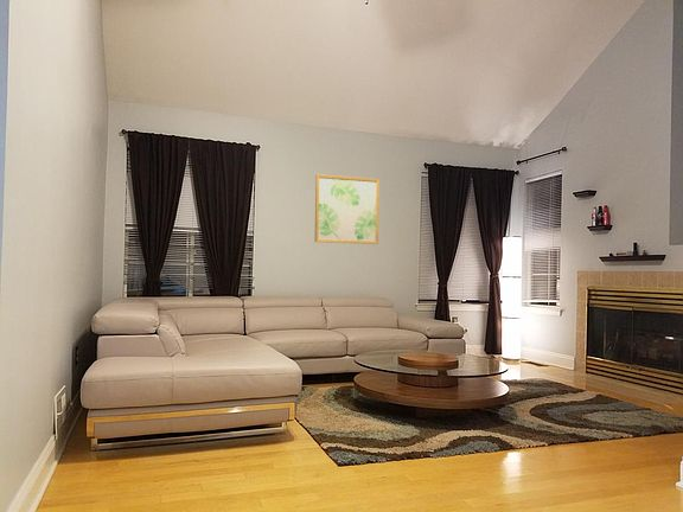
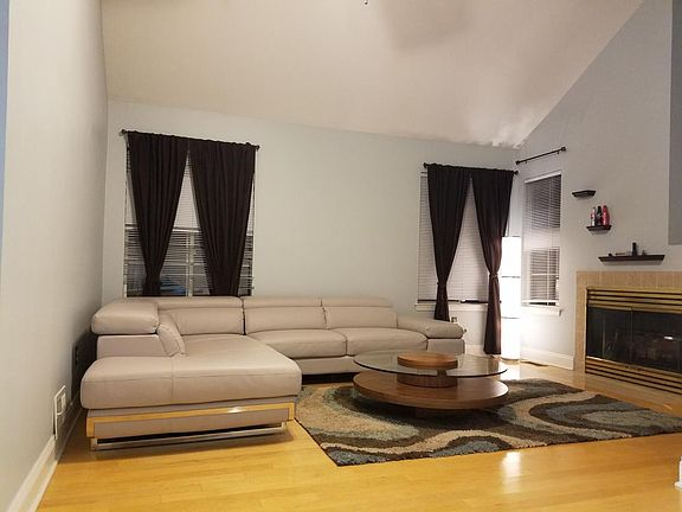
- wall art [314,173,381,245]
